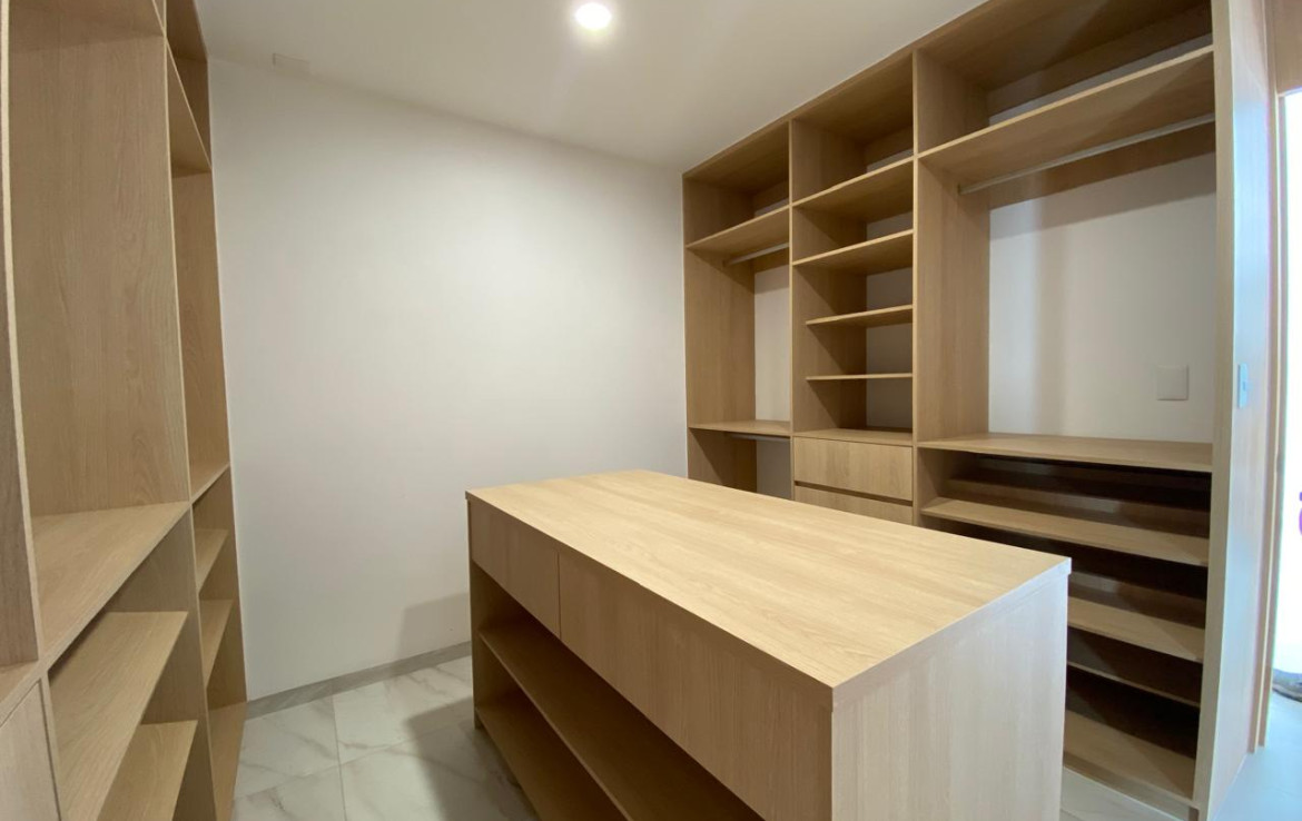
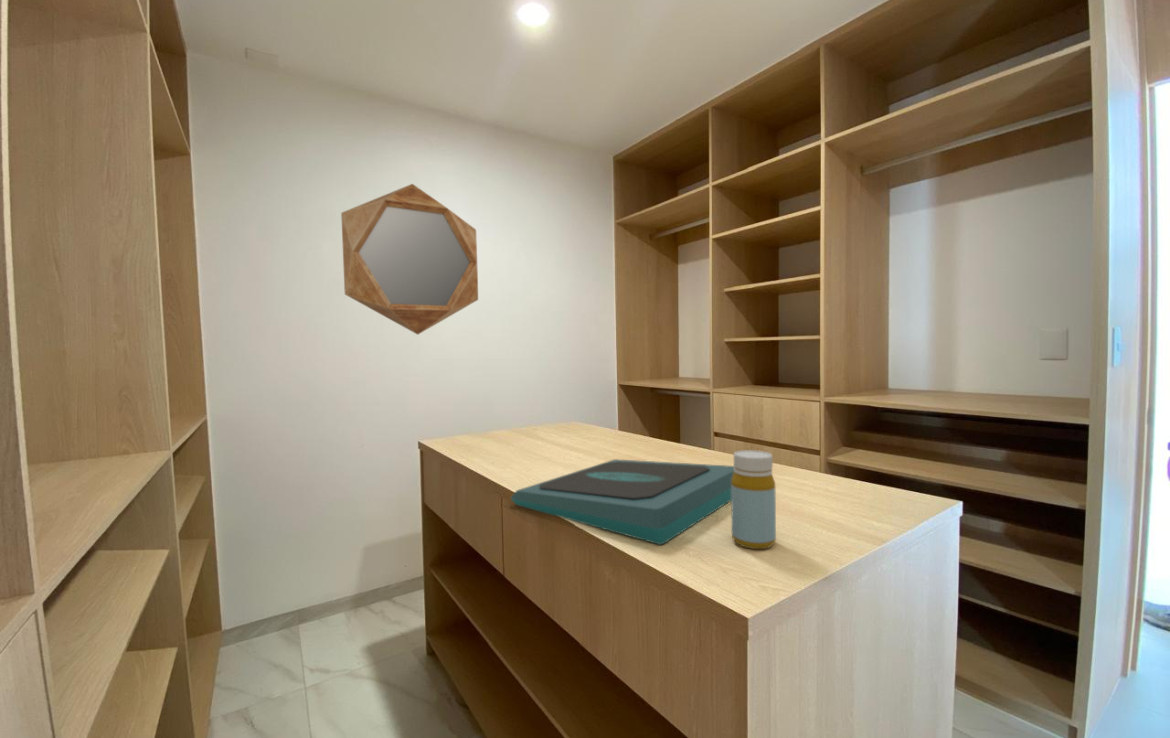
+ home mirror [340,183,479,336]
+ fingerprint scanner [509,458,734,545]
+ bottle [730,449,777,550]
